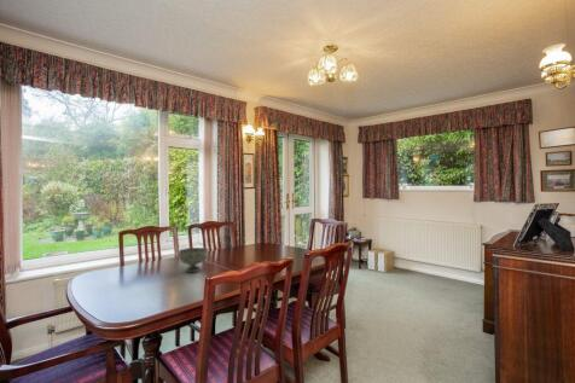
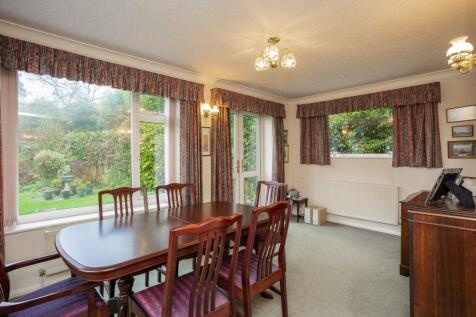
- bowl [178,246,210,273]
